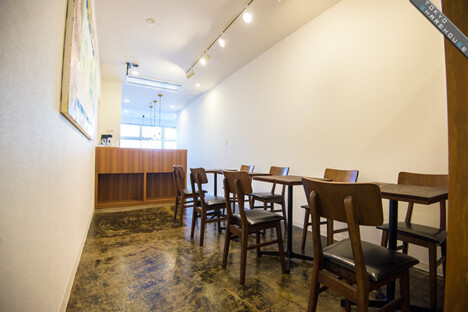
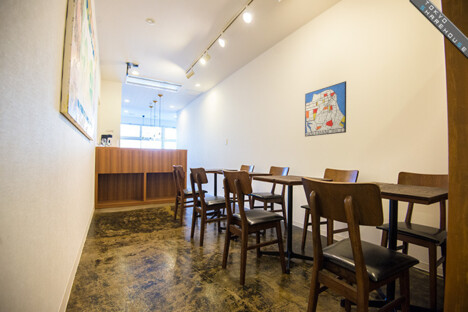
+ wall art [304,80,347,138]
